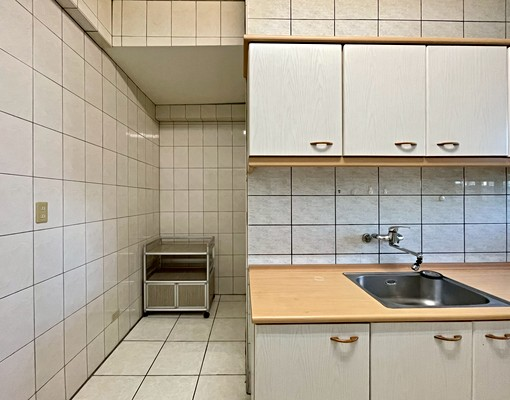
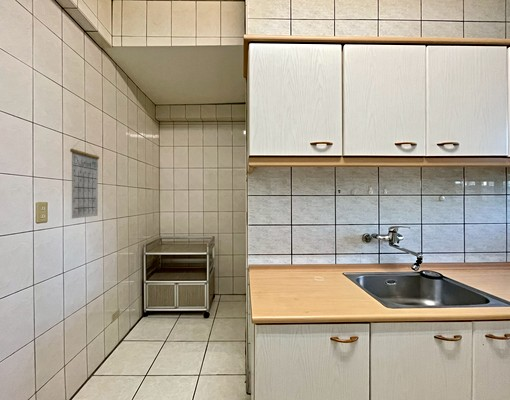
+ calendar [69,138,100,219]
